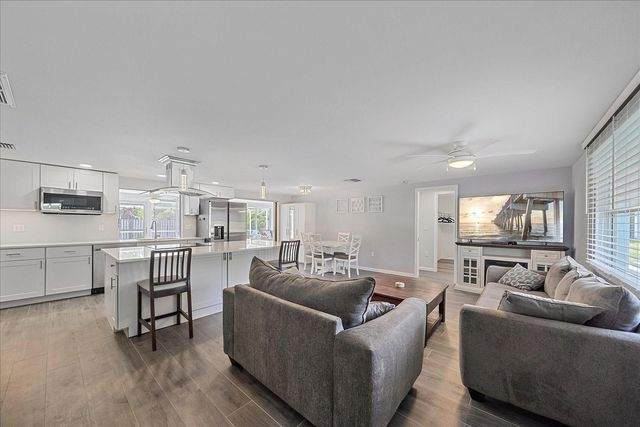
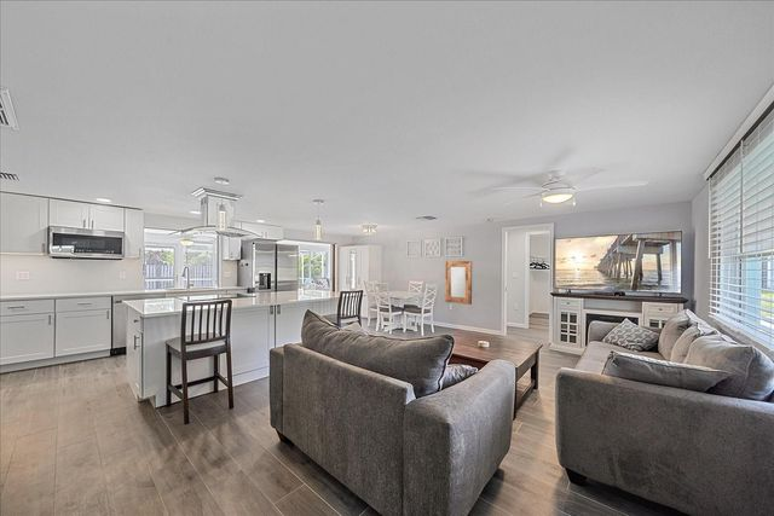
+ home mirror [444,260,473,306]
